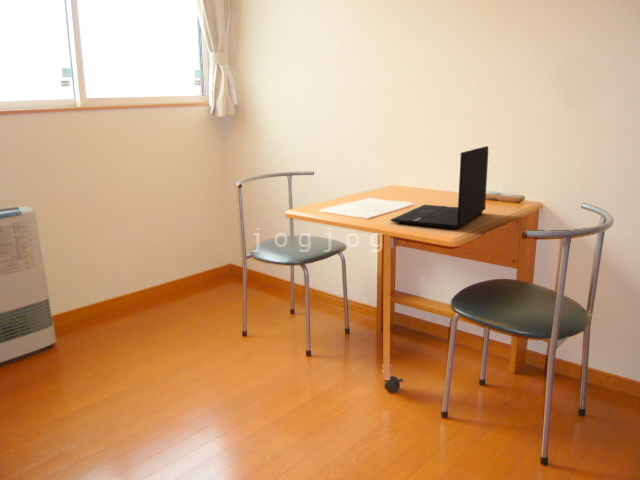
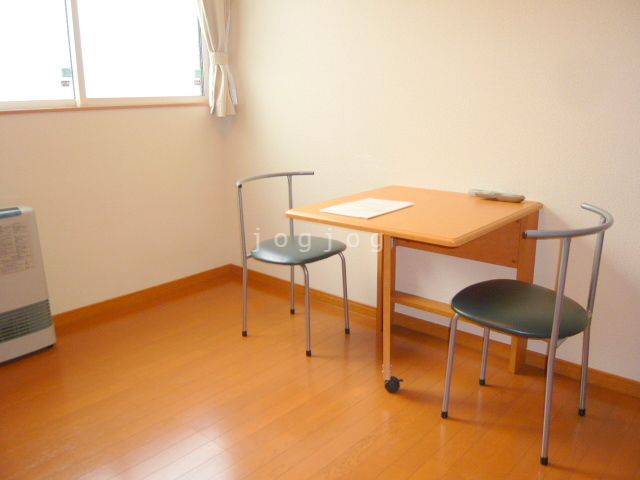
- laptop [389,145,489,230]
